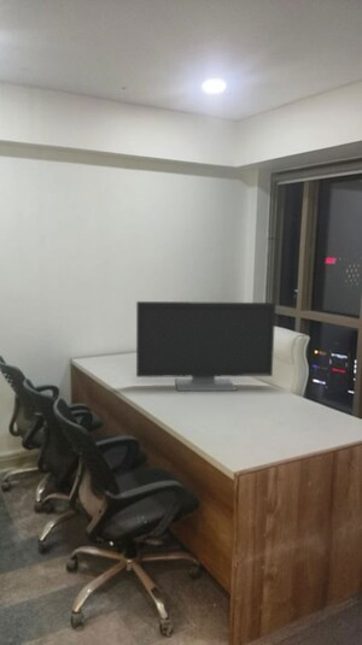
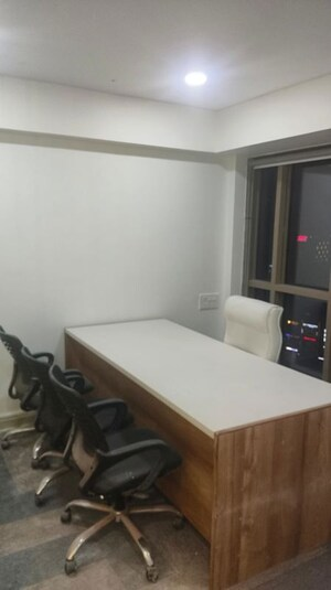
- monitor [135,300,276,392]
